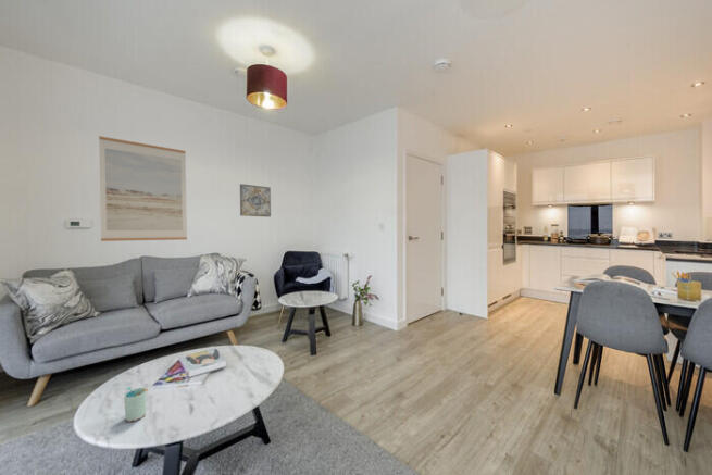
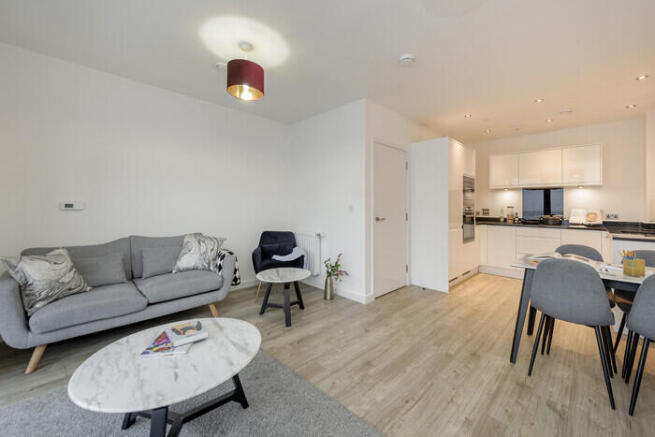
- wall art [239,183,272,217]
- wall art [98,135,188,242]
- cup [123,386,149,423]
